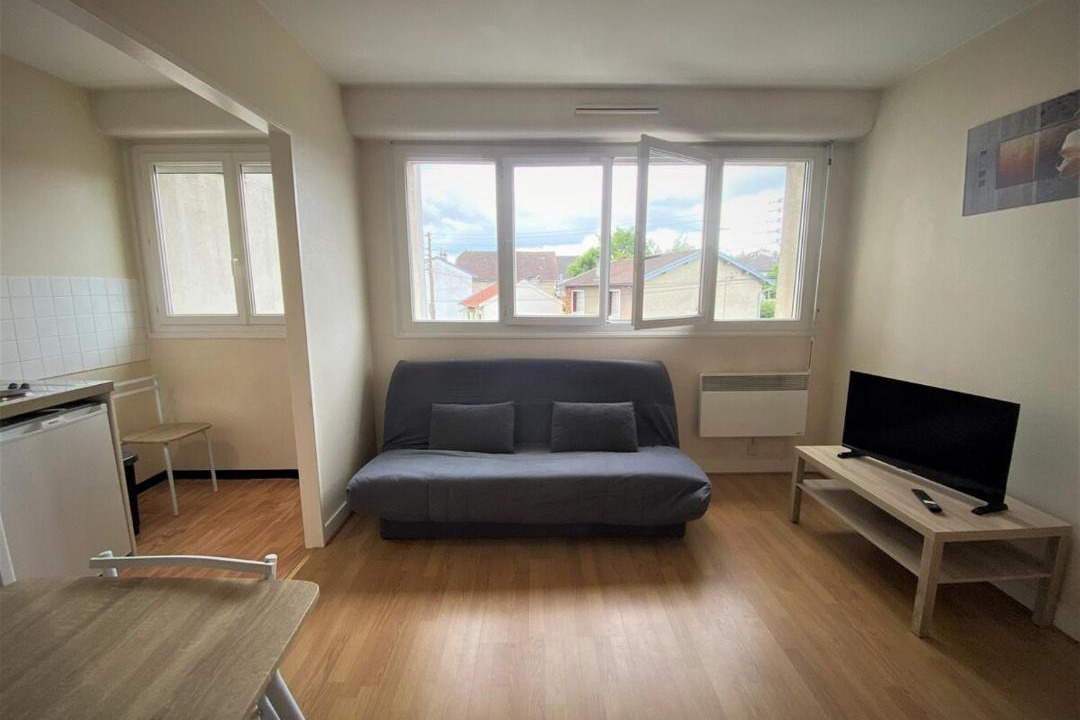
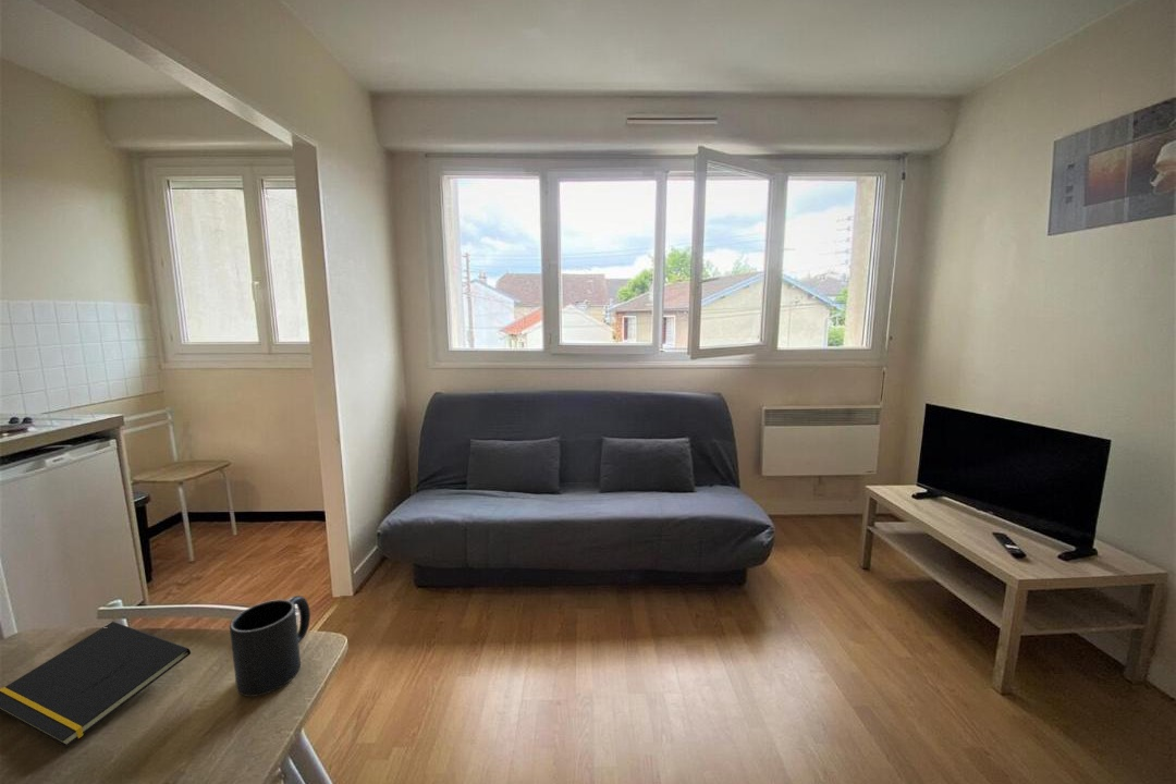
+ notepad [0,621,192,748]
+ mug [229,595,311,698]
